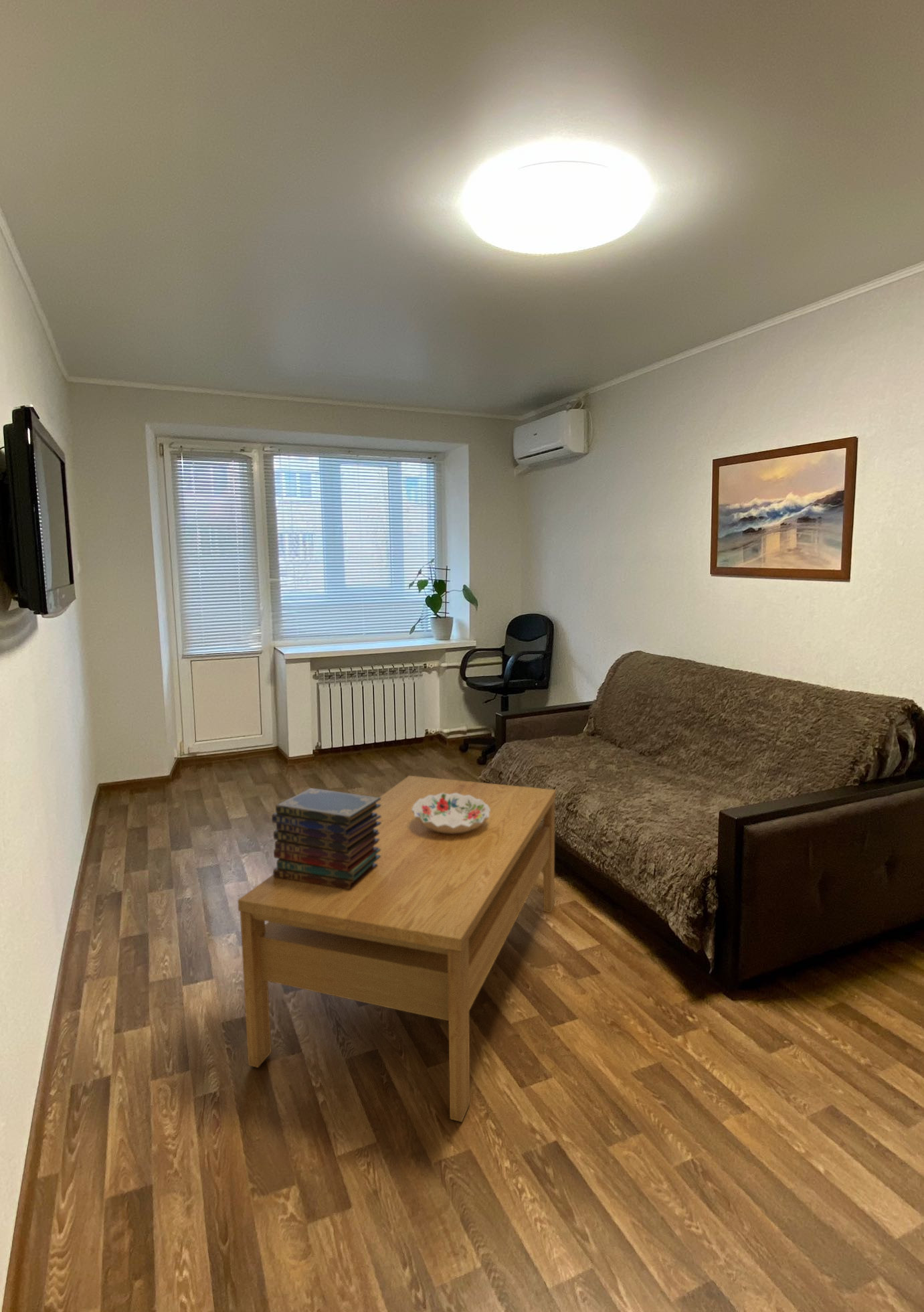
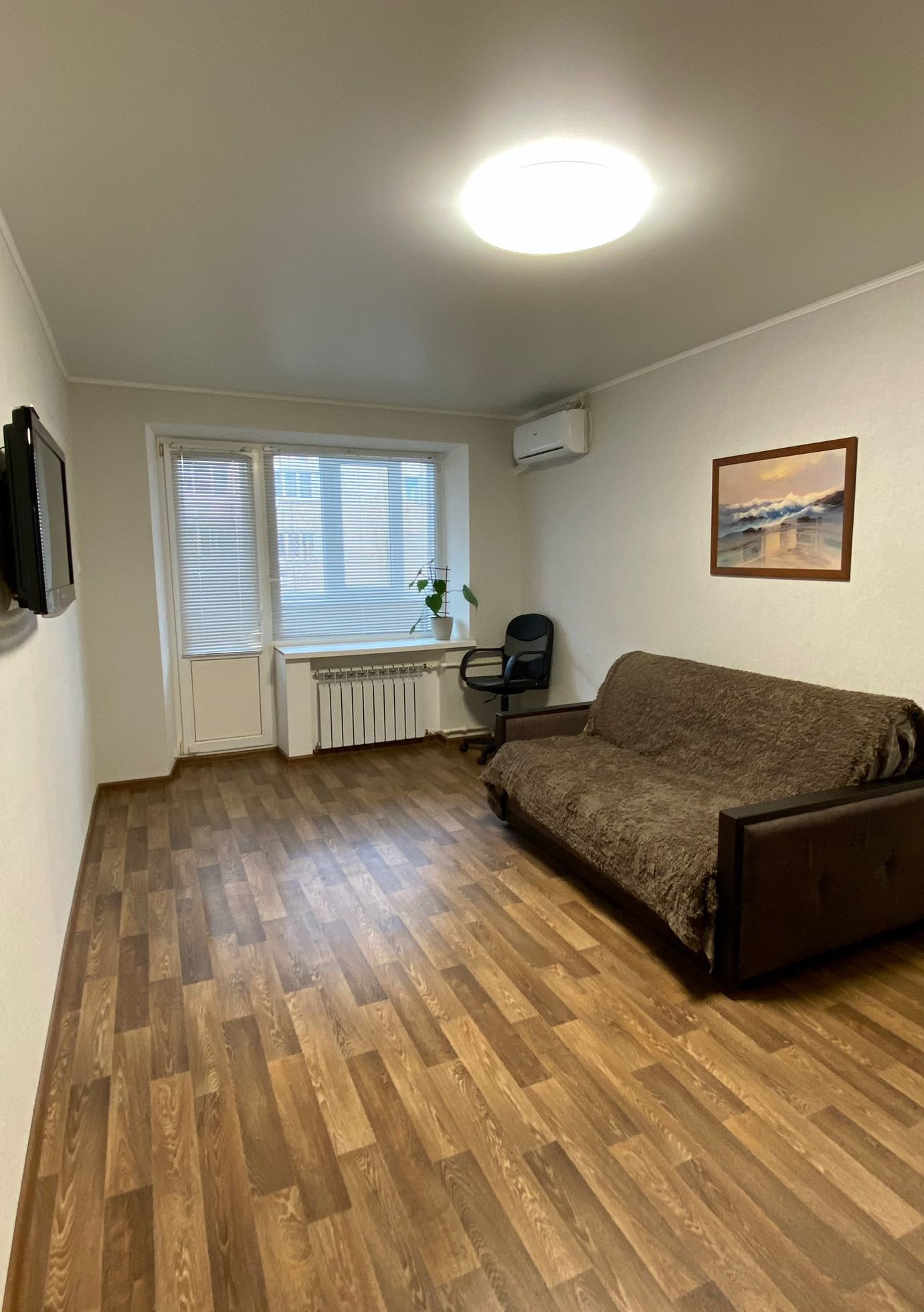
- coffee table [237,775,557,1123]
- decorative bowl [411,793,490,833]
- book stack [271,787,381,890]
